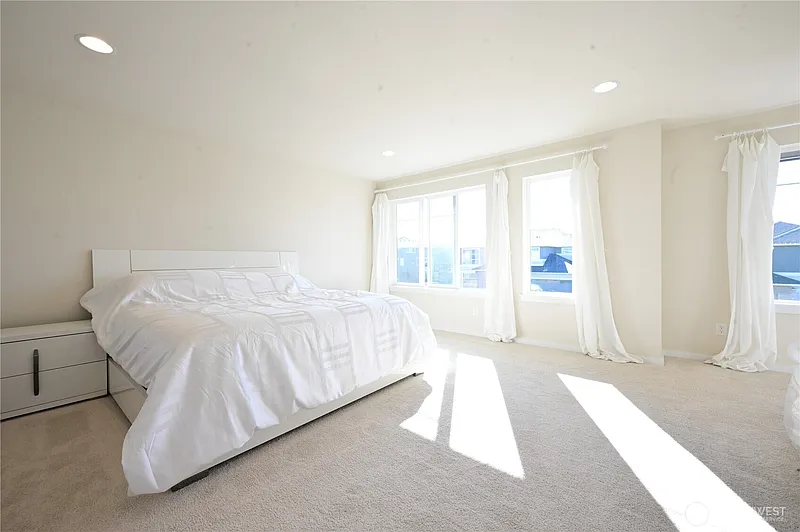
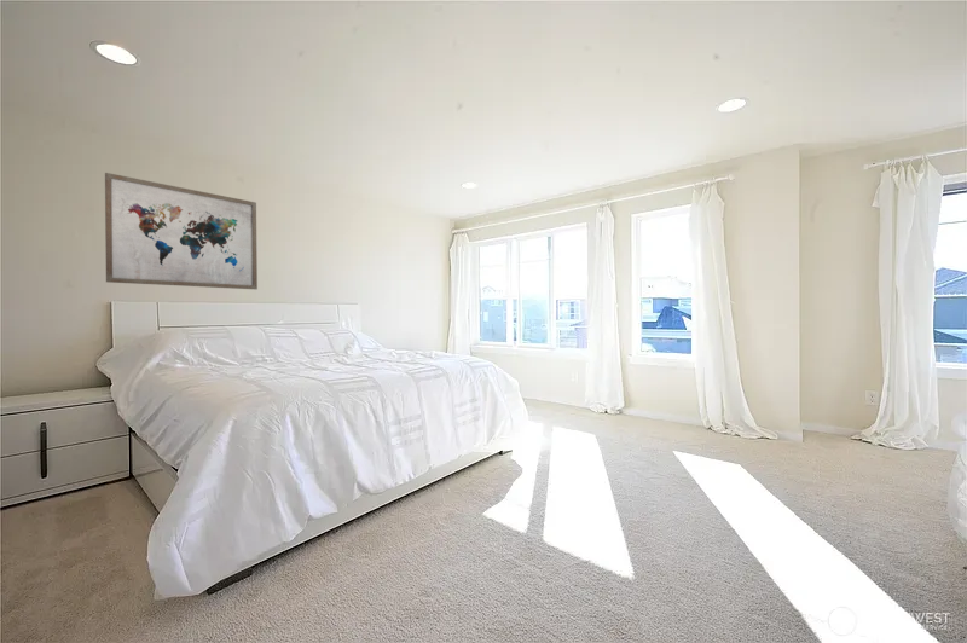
+ wall art [104,172,259,290]
